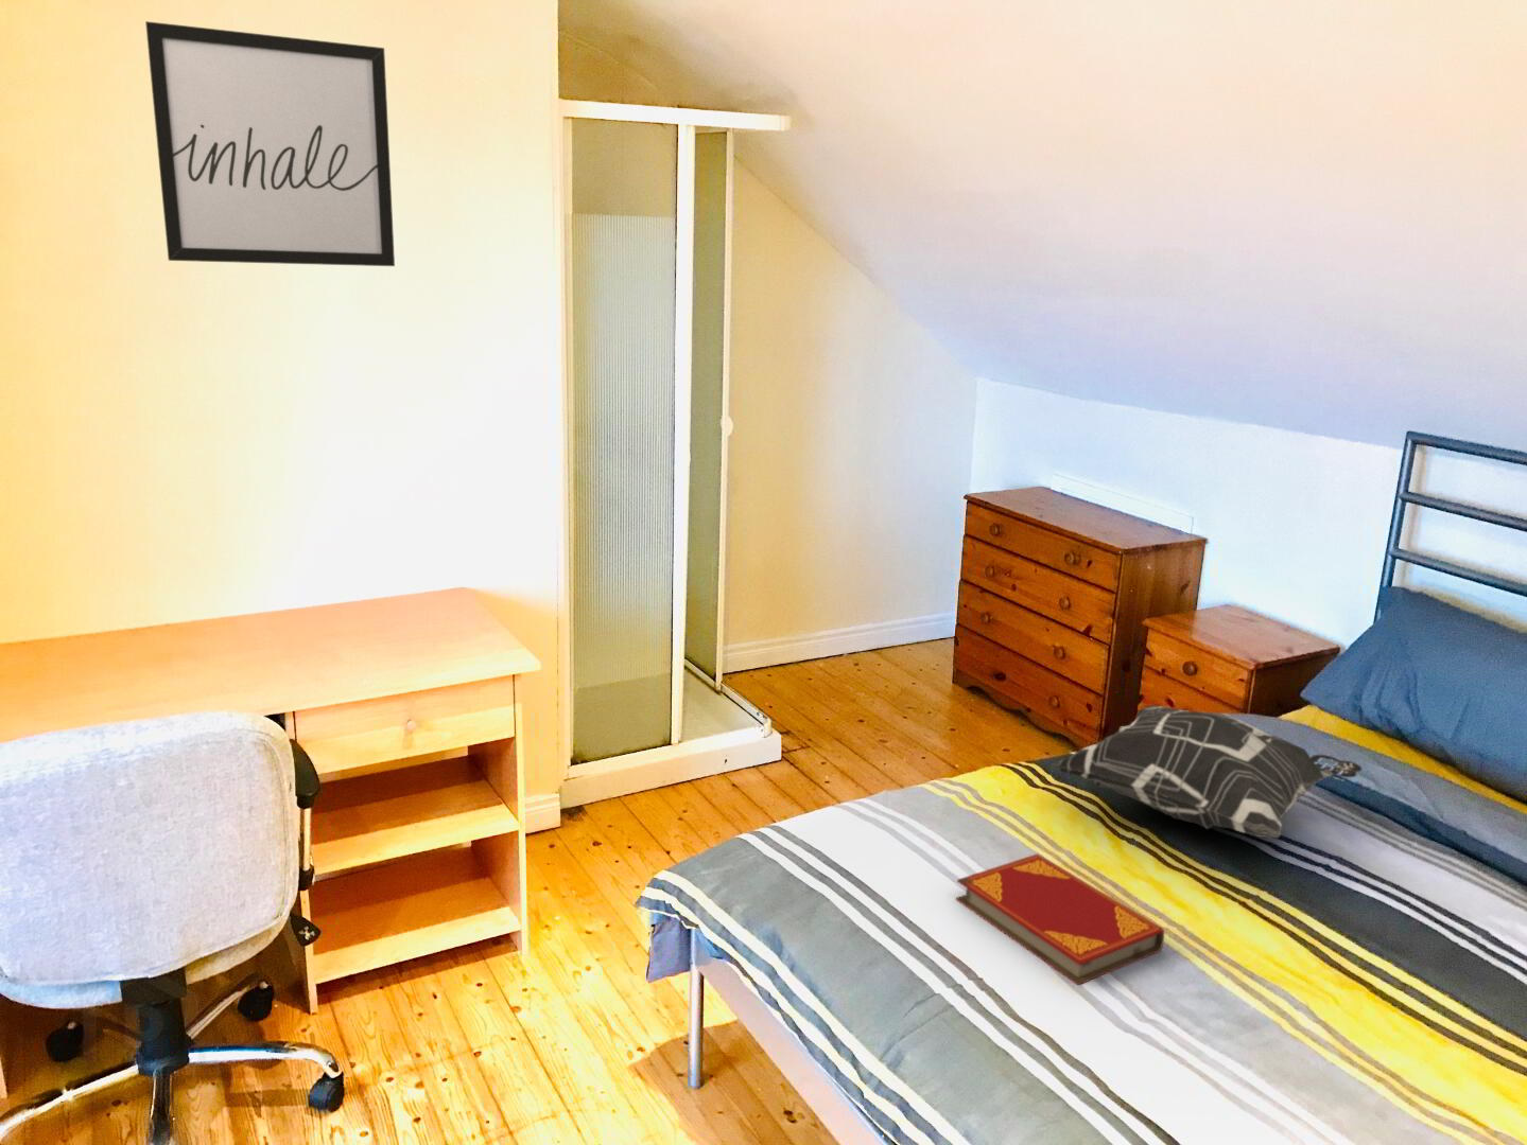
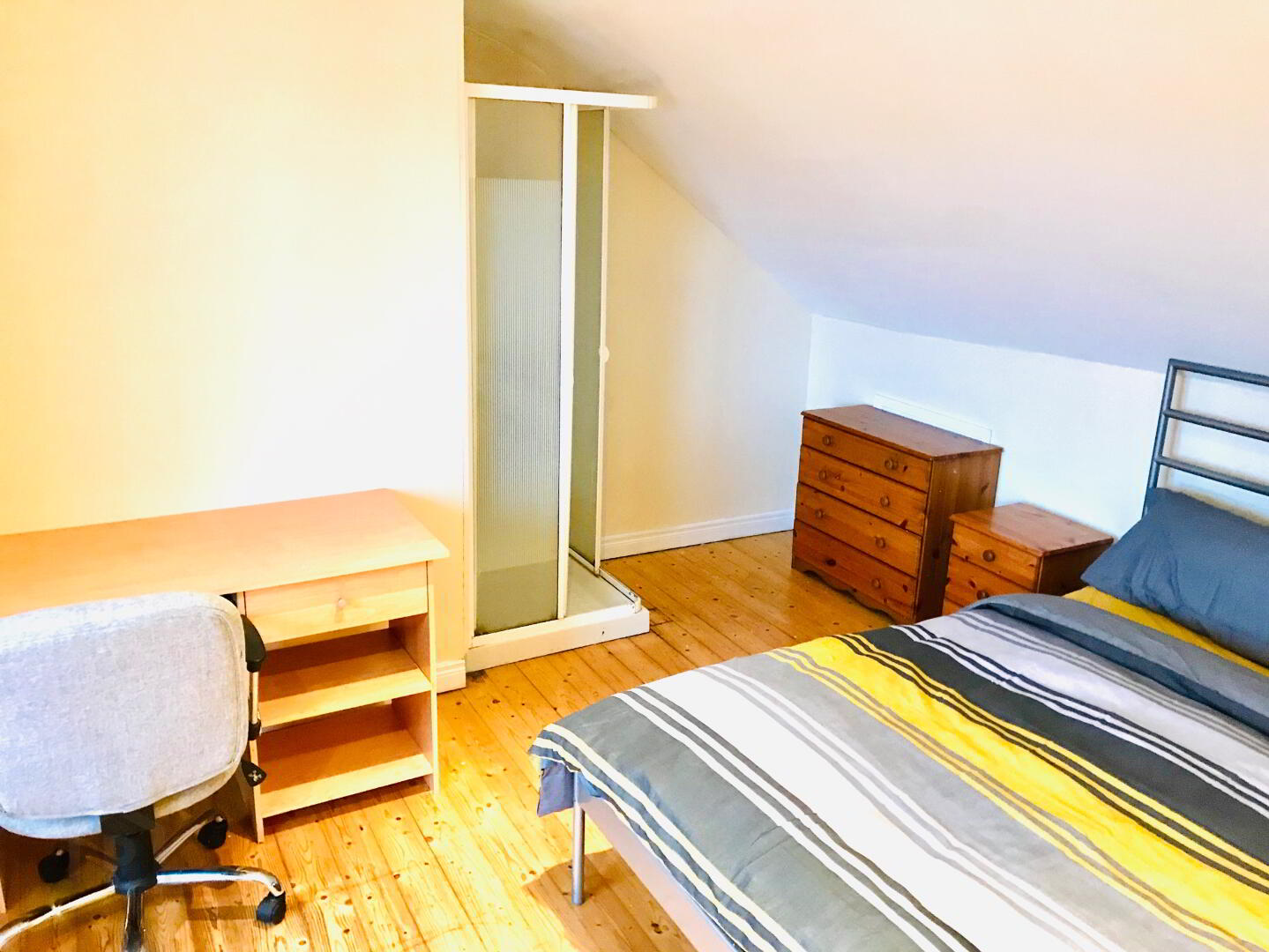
- decorative pillow [1050,705,1363,838]
- wall art [144,20,396,267]
- hardback book [955,853,1165,986]
